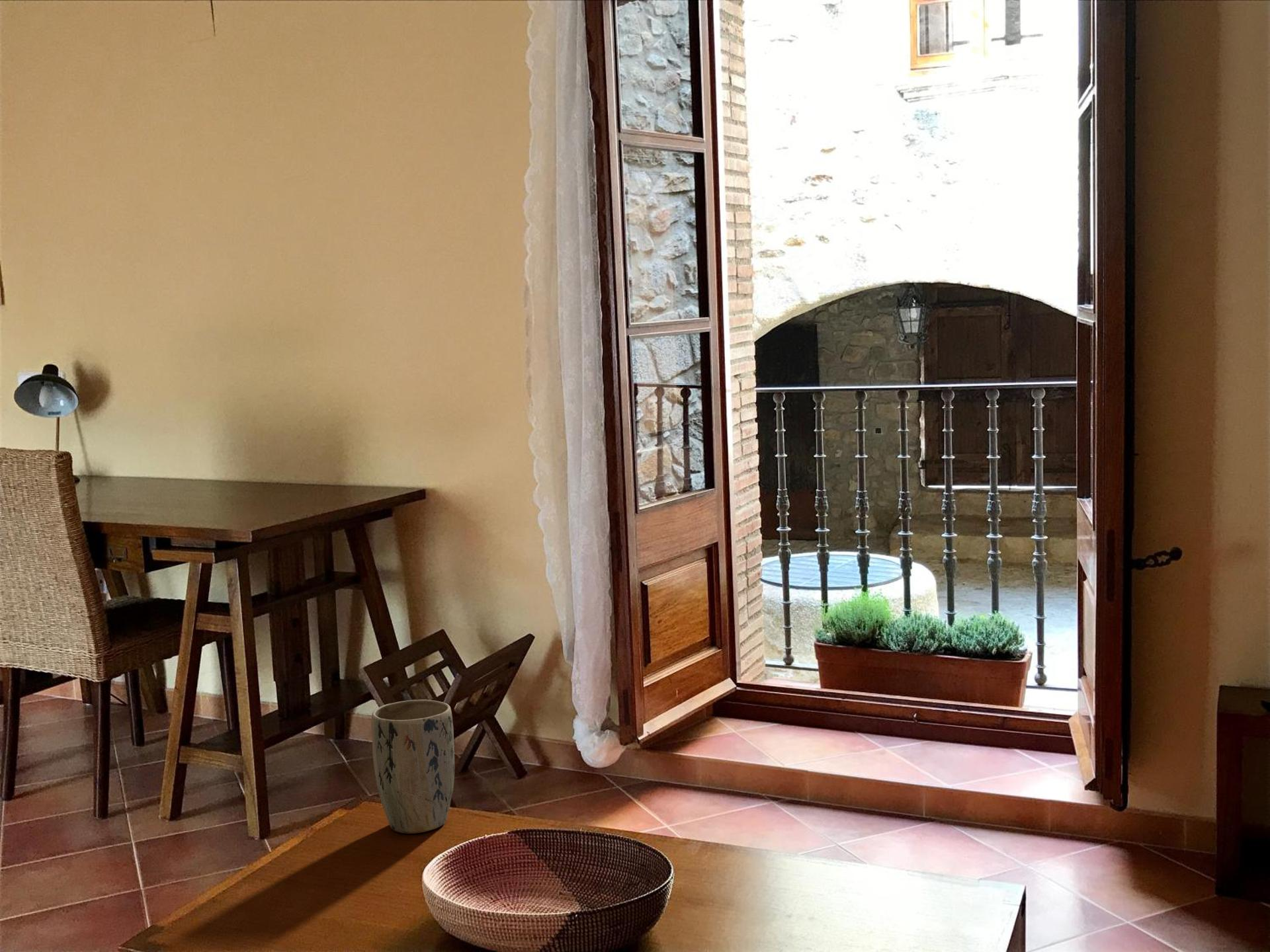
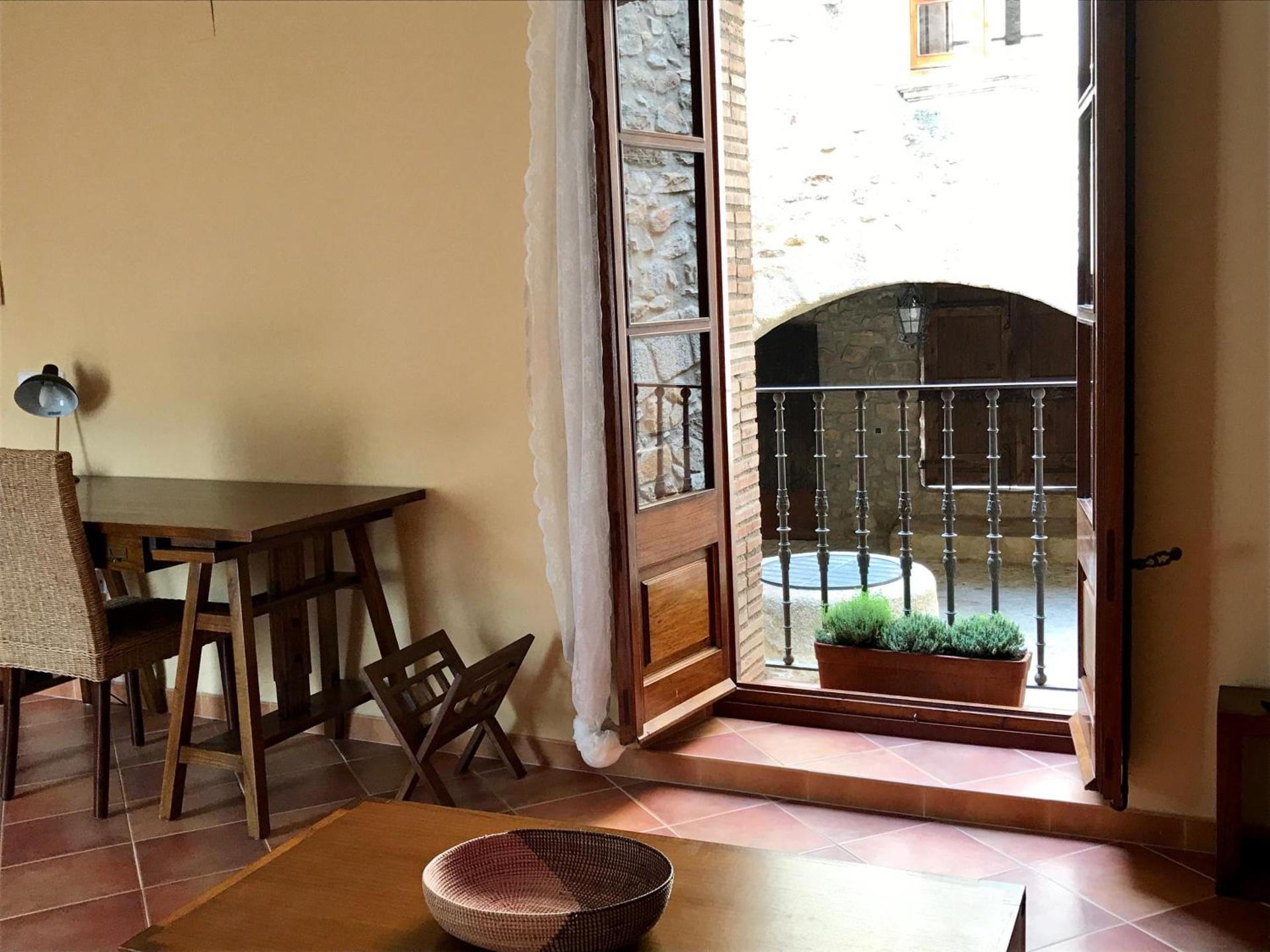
- plant pot [370,699,455,834]
